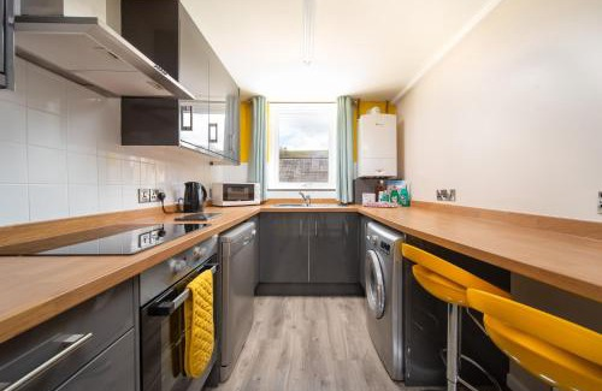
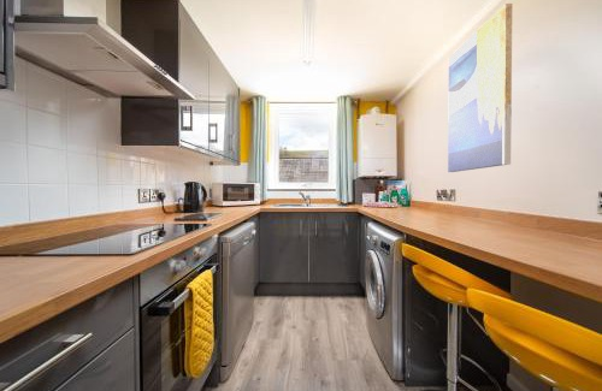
+ wall art [447,2,513,173]
